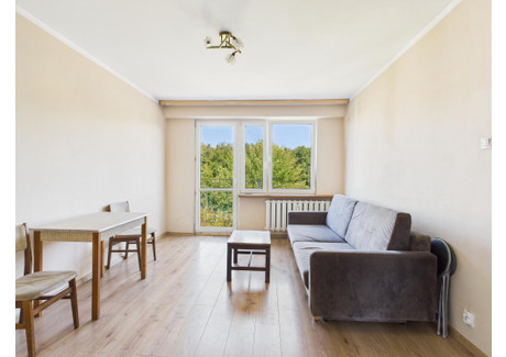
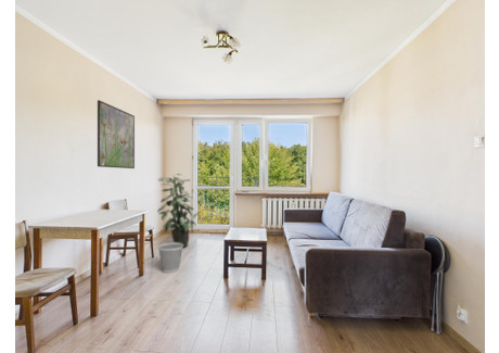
+ indoor plant [156,173,200,249]
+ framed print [97,99,136,169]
+ wastebasket [157,241,184,274]
